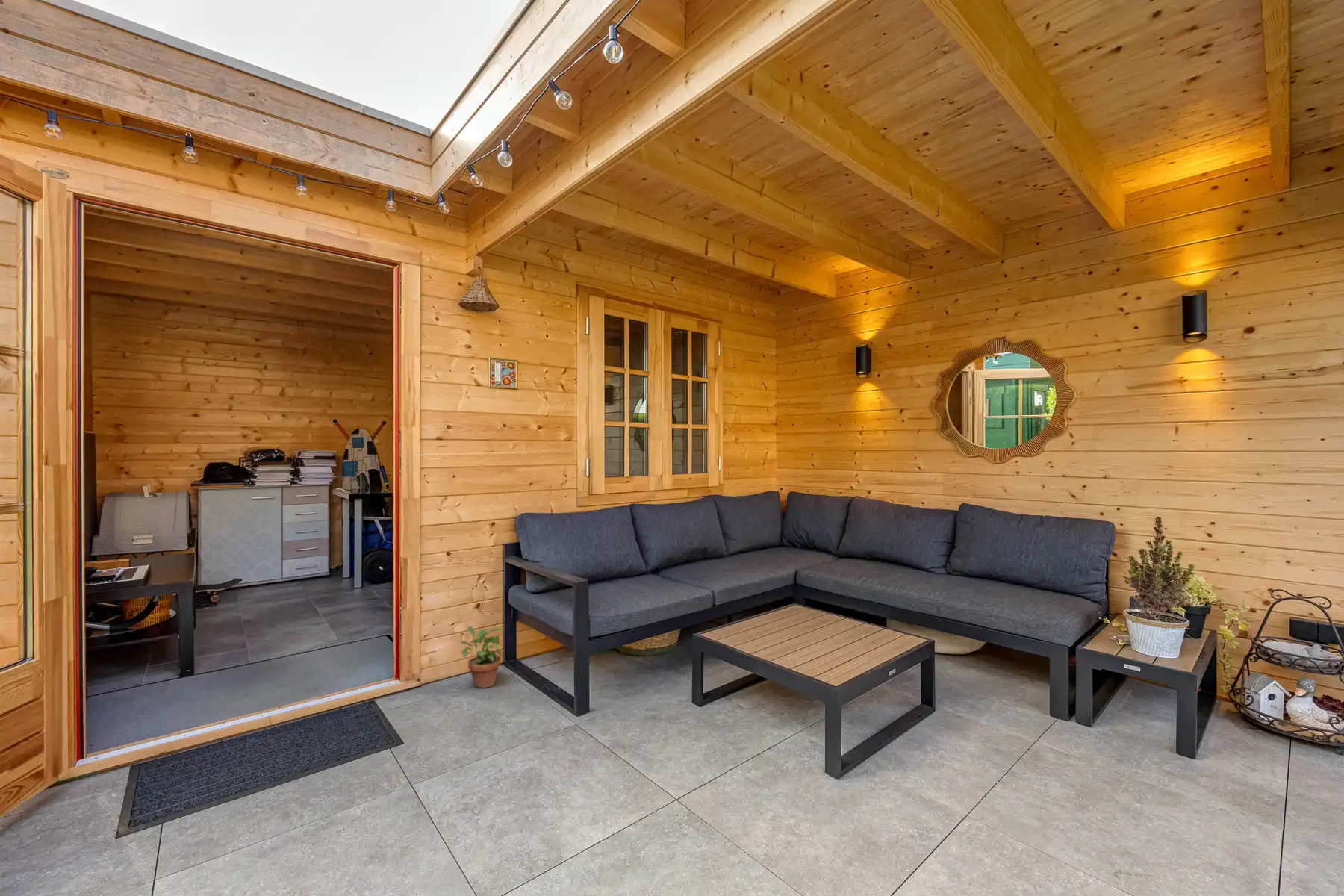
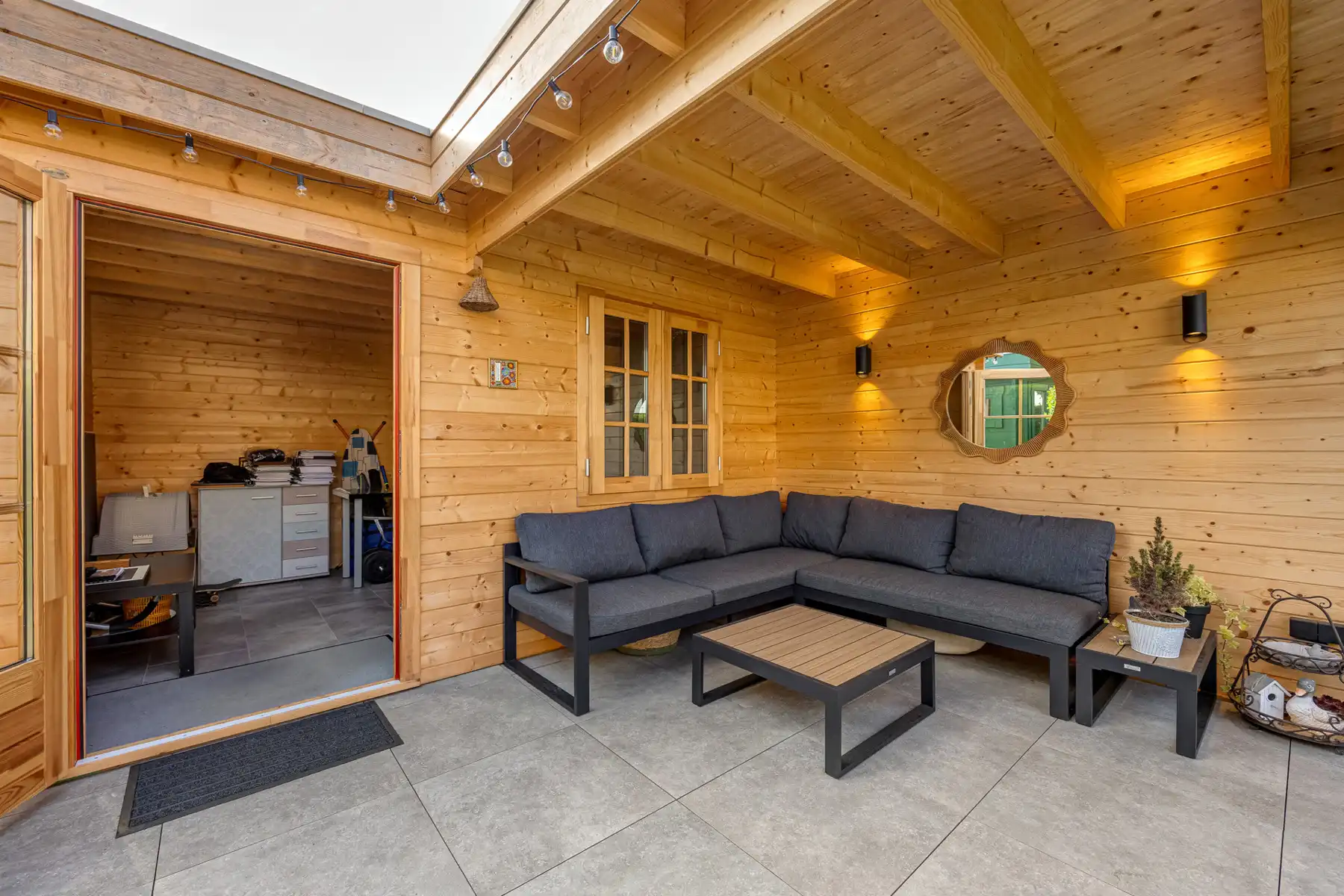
- potted plant [459,625,505,688]
